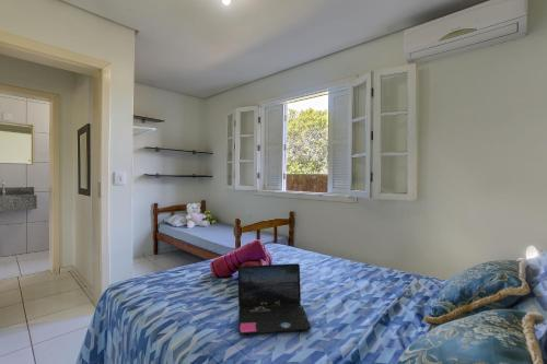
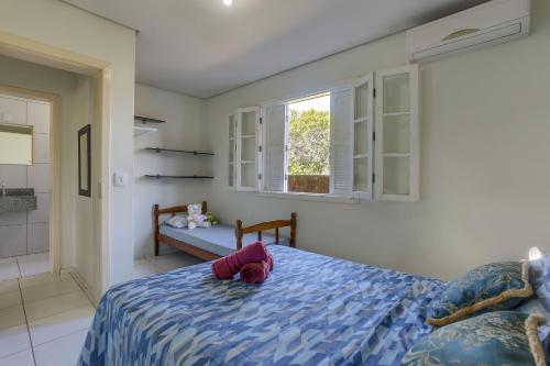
- laptop [237,262,312,334]
